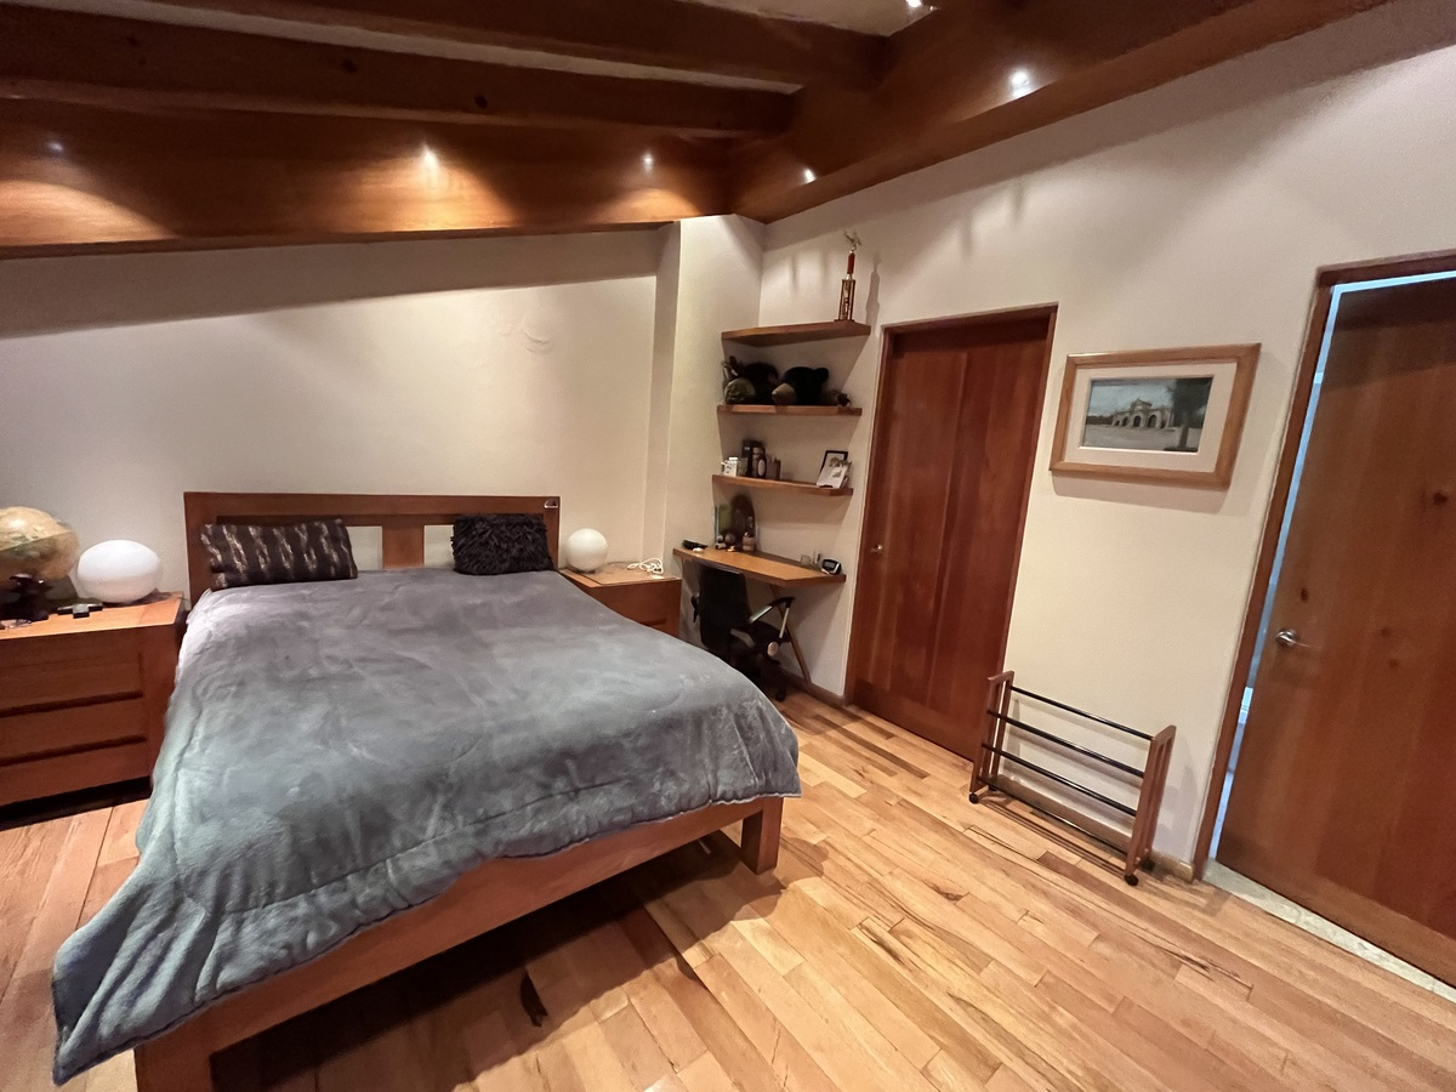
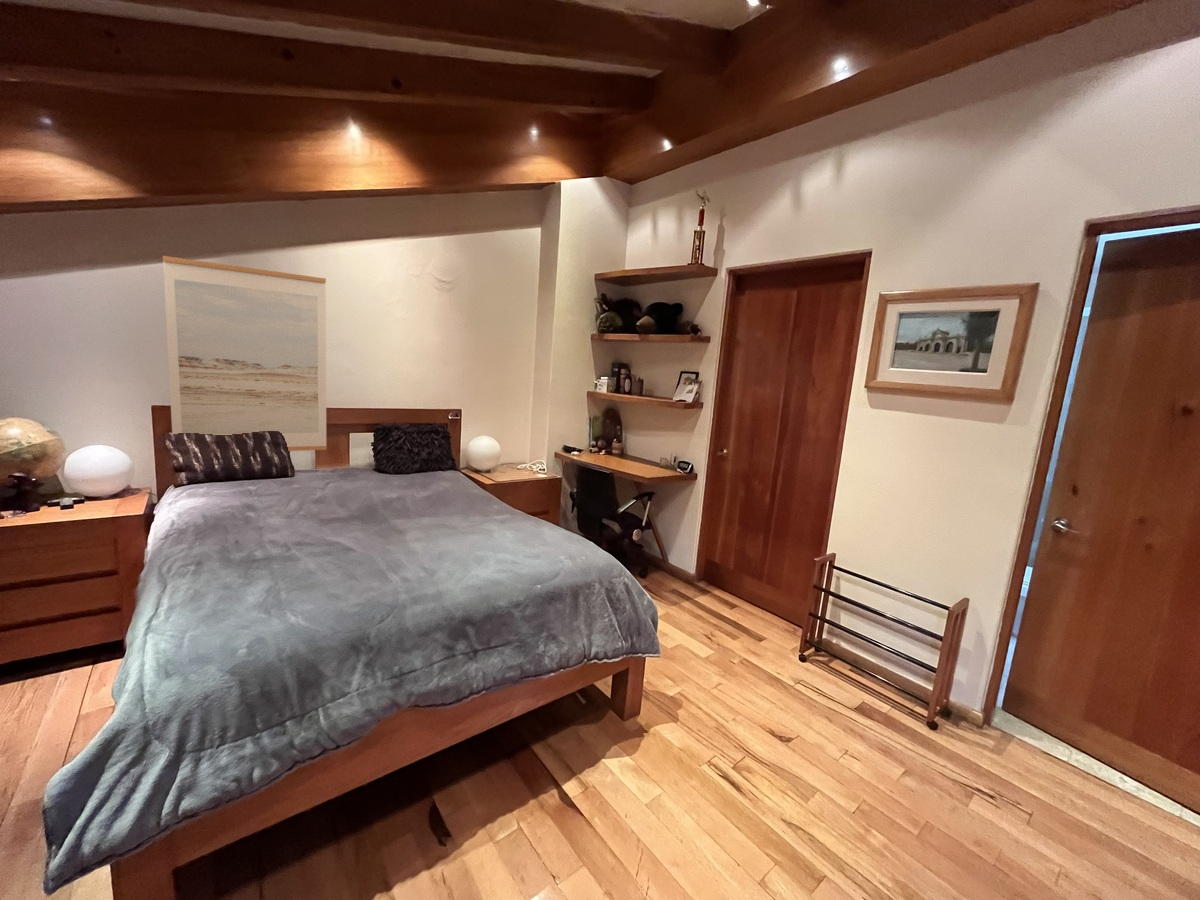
+ wall art [162,255,328,452]
